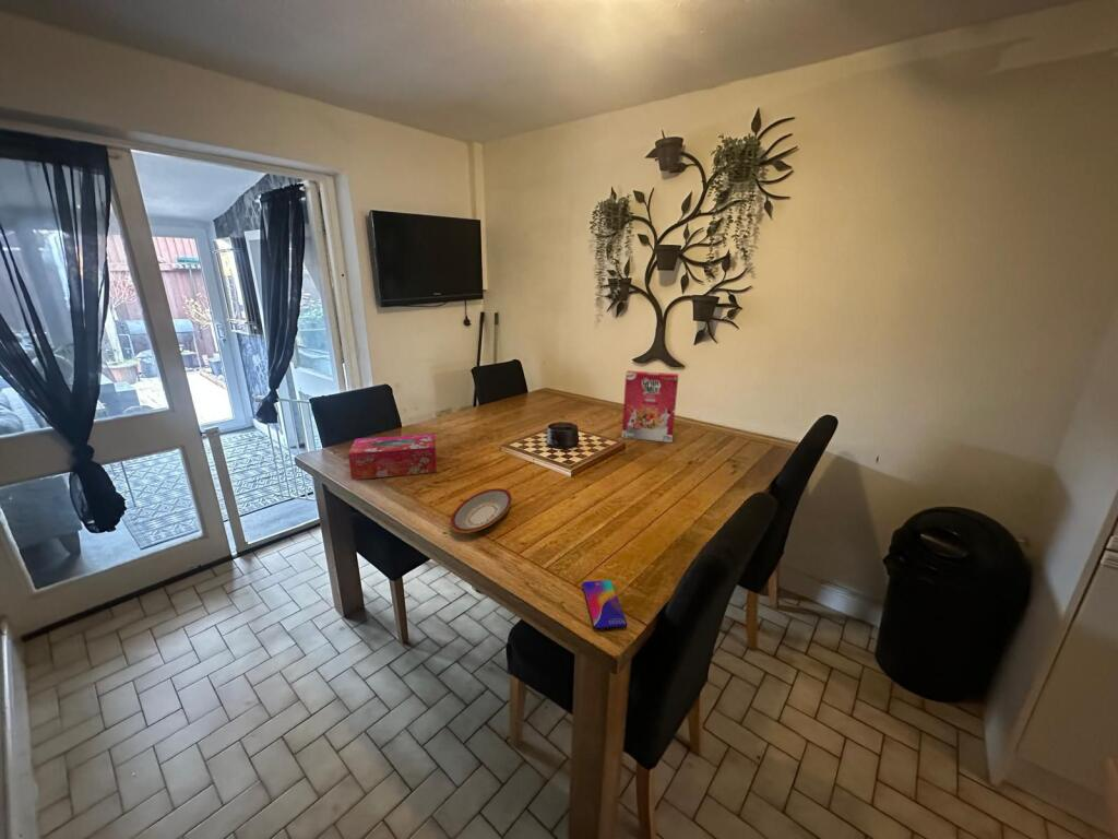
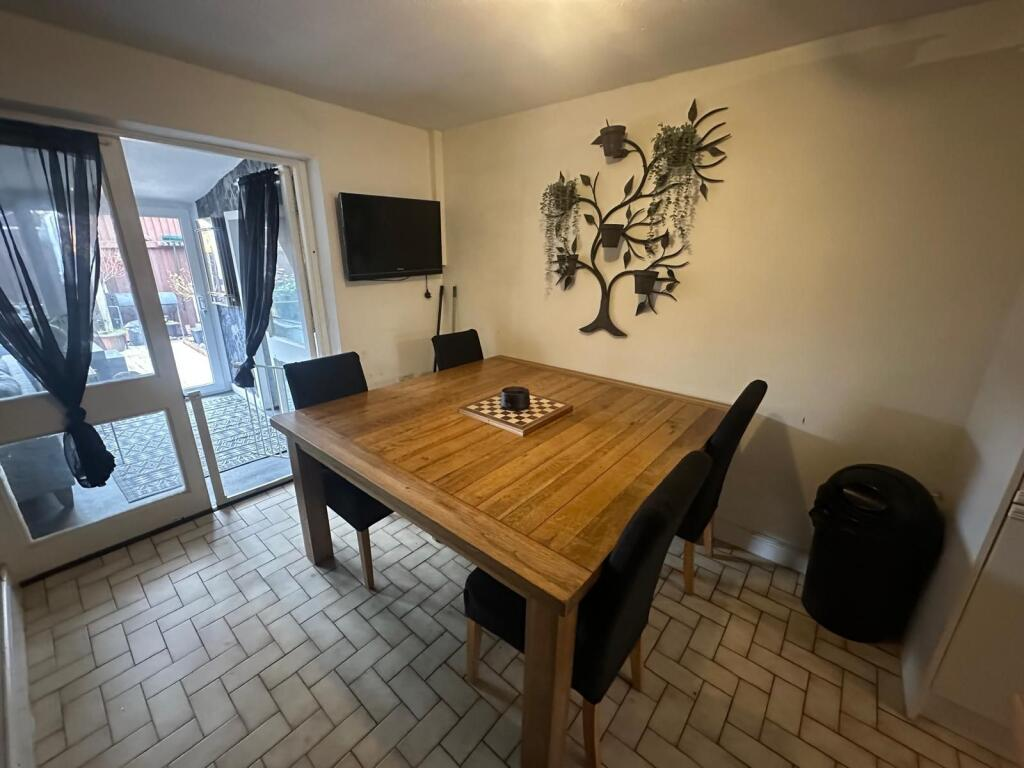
- cereal box [621,369,679,444]
- tissue box [347,433,438,481]
- smartphone [581,579,628,630]
- plate [450,487,513,534]
